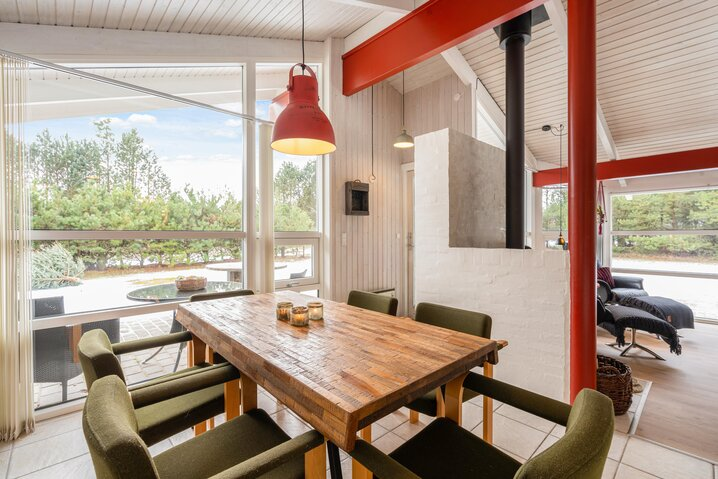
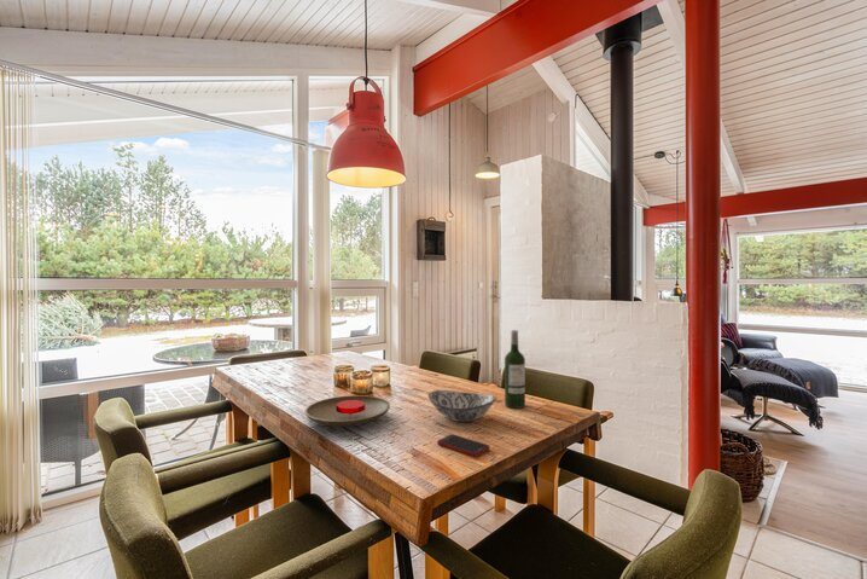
+ wine bottle [504,329,526,410]
+ decorative bowl [427,389,497,423]
+ plate [303,394,391,428]
+ cell phone [436,433,490,458]
